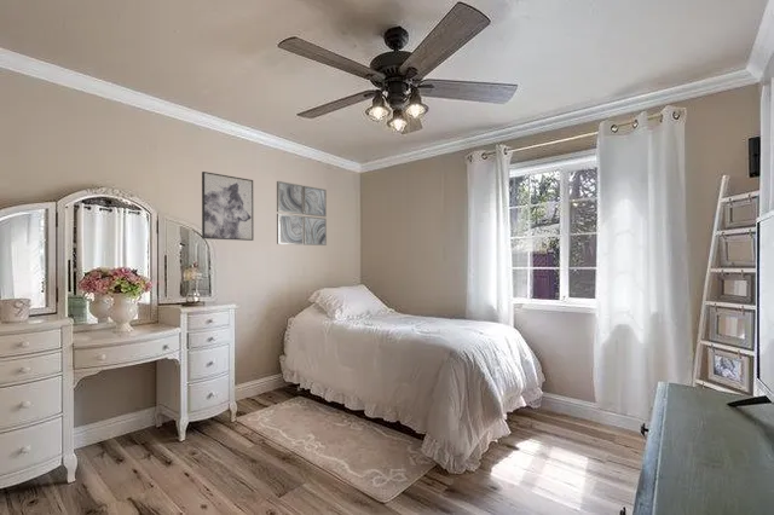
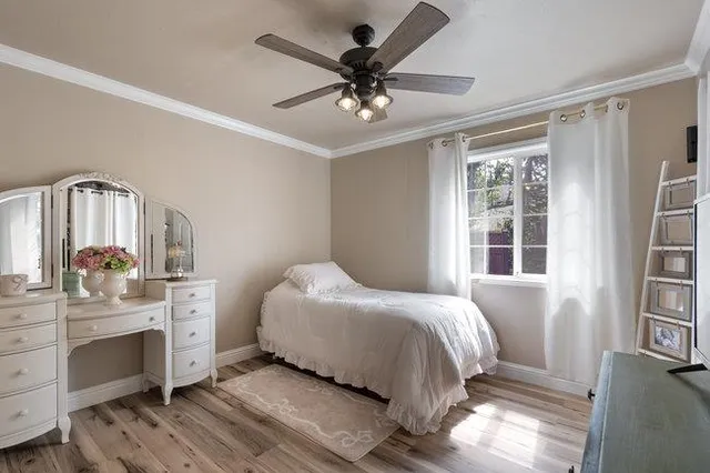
- wall art [201,170,255,242]
- wall art [276,180,328,247]
